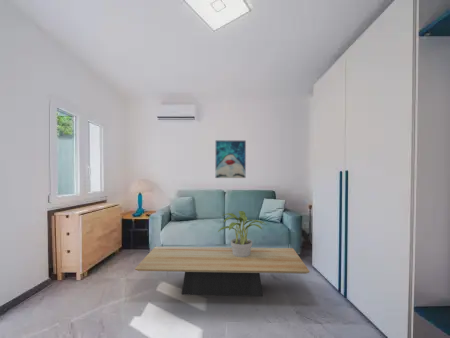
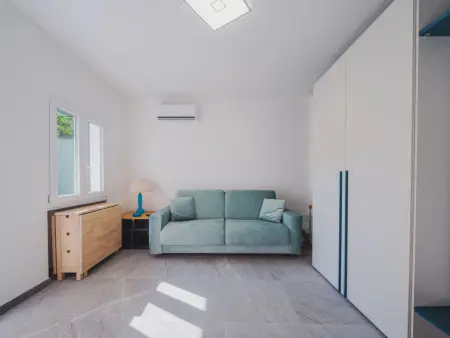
- wall art [215,140,247,179]
- potted plant [217,210,267,257]
- coffee table [134,246,311,297]
